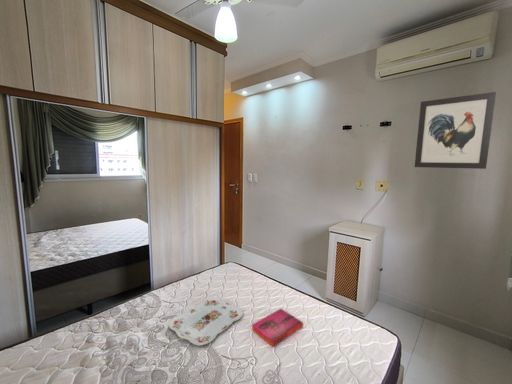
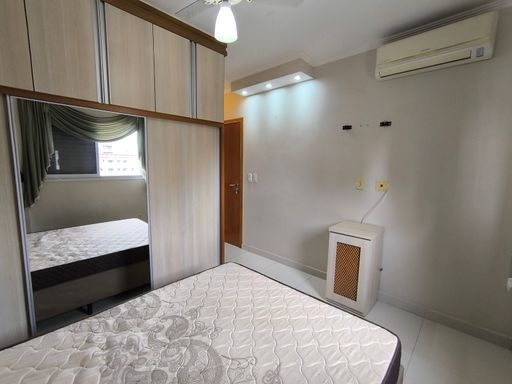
- hardback book [251,308,304,348]
- wall art [414,91,497,170]
- serving tray [168,296,244,346]
